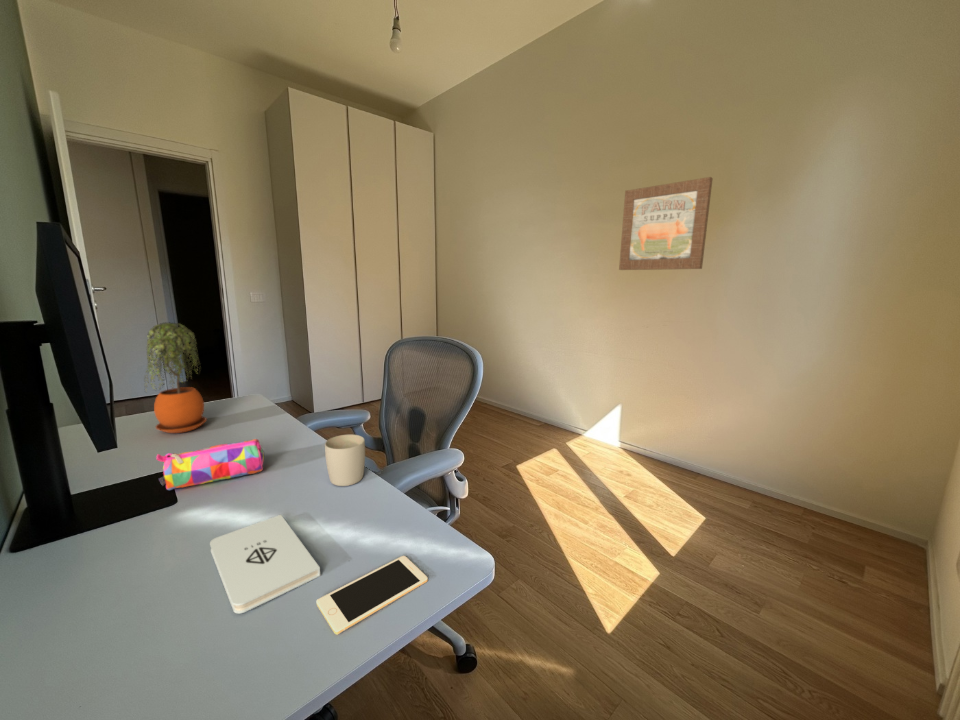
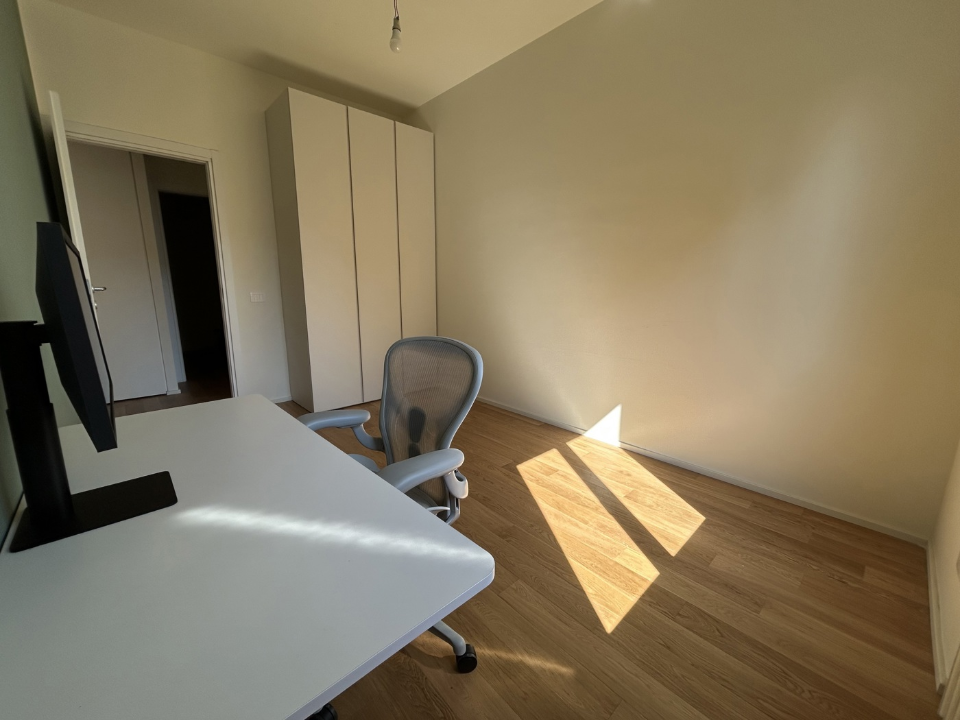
- mug [324,434,366,487]
- wall art [618,176,714,271]
- pencil case [155,438,265,491]
- notepad [209,514,321,614]
- cell phone [316,555,429,635]
- potted plant [143,321,208,434]
